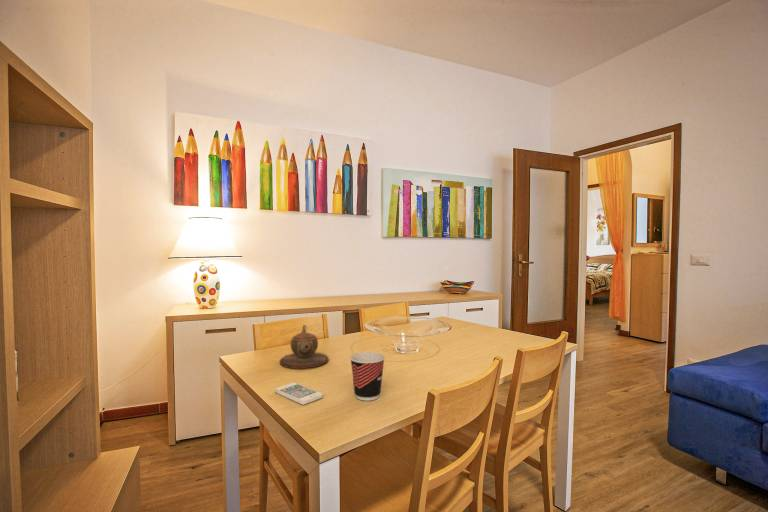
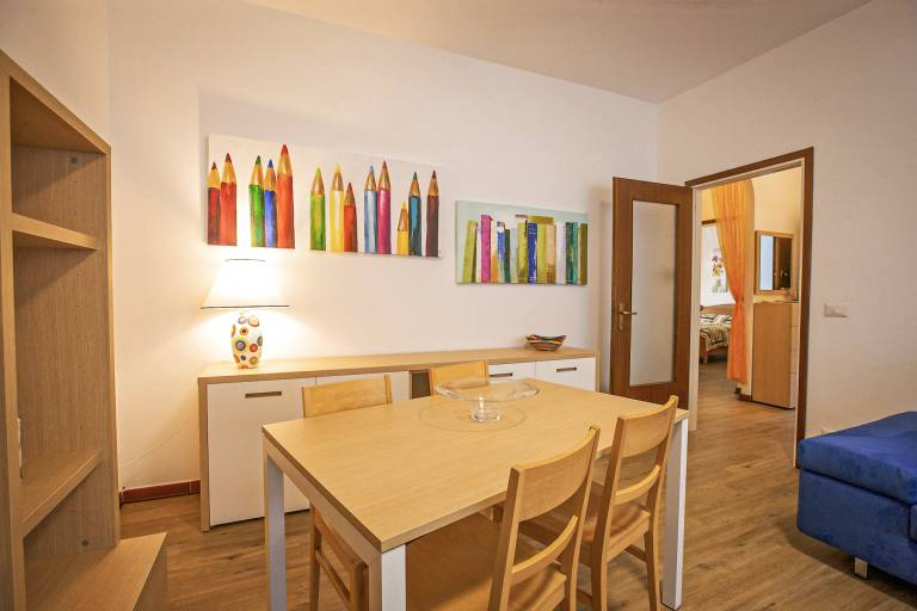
- cup [349,351,386,402]
- teapot [279,324,330,370]
- smartphone [274,382,324,405]
